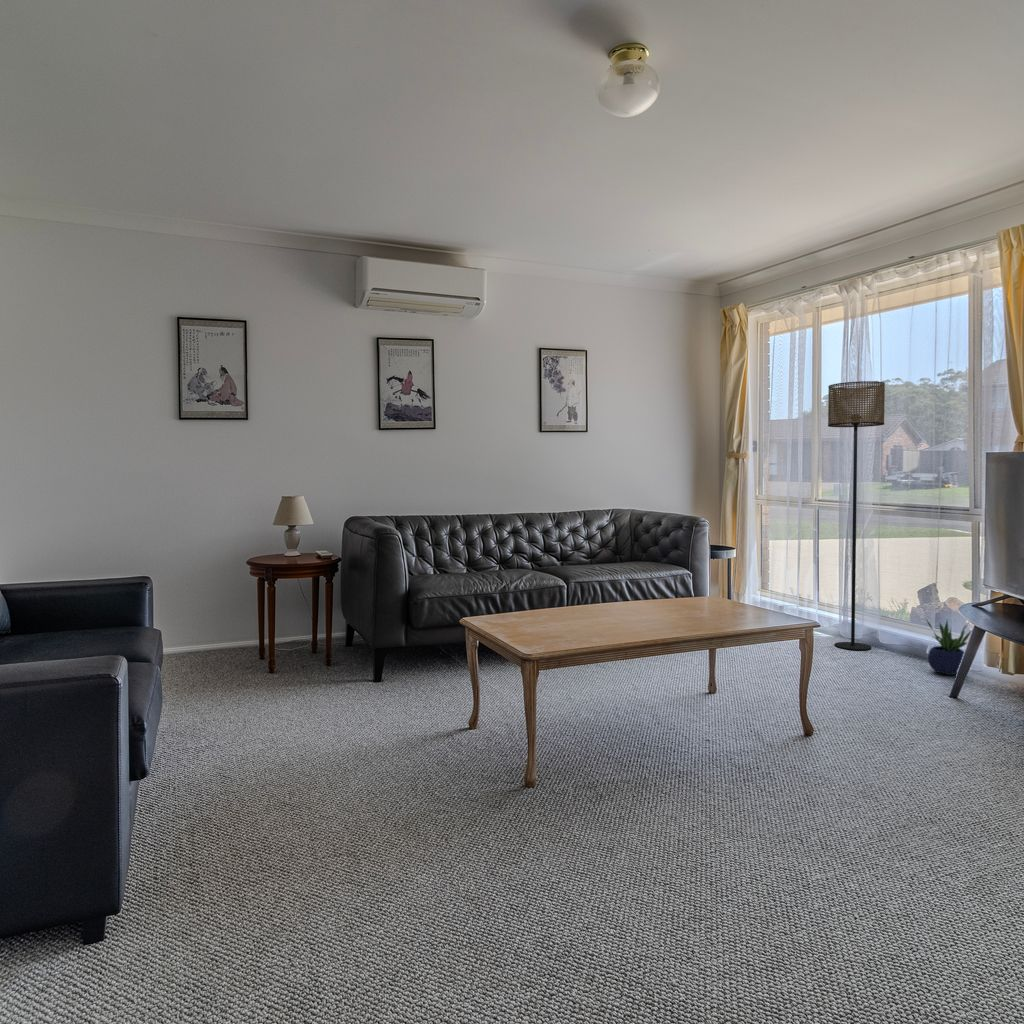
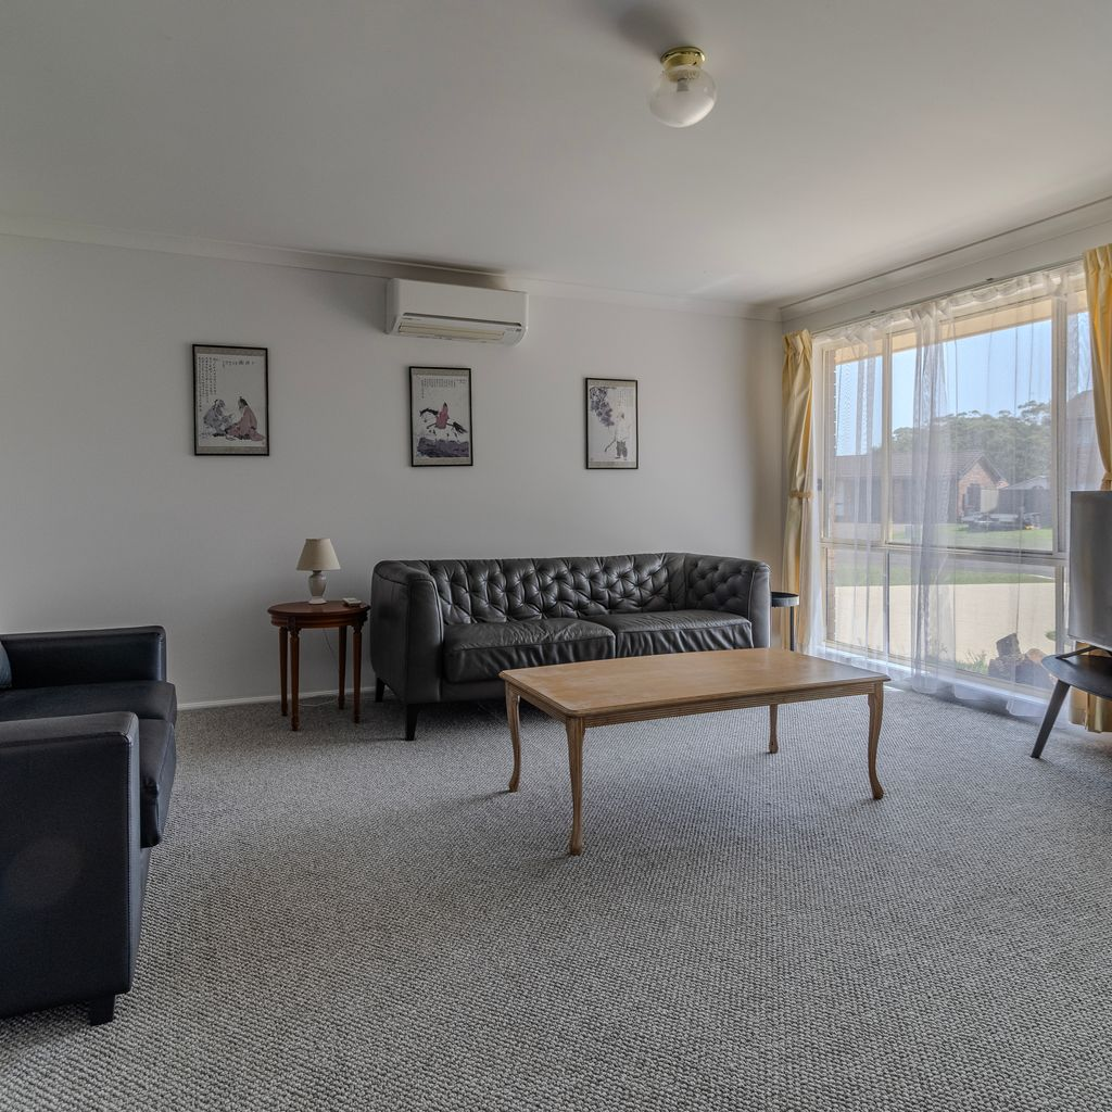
- potted plant [925,618,973,676]
- floor lamp [827,380,886,651]
